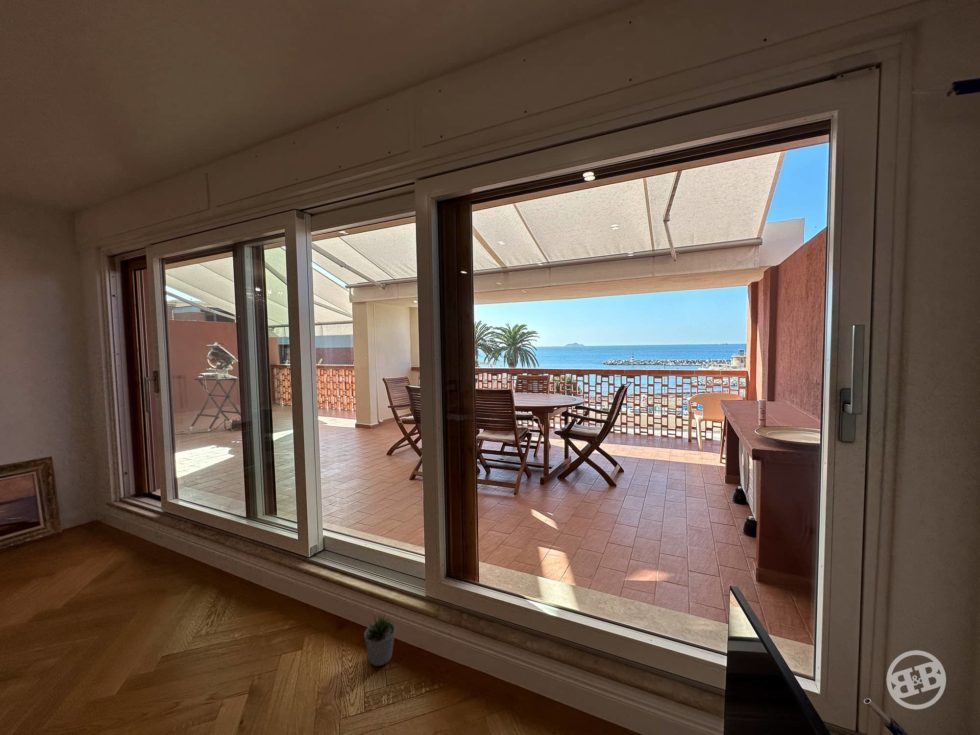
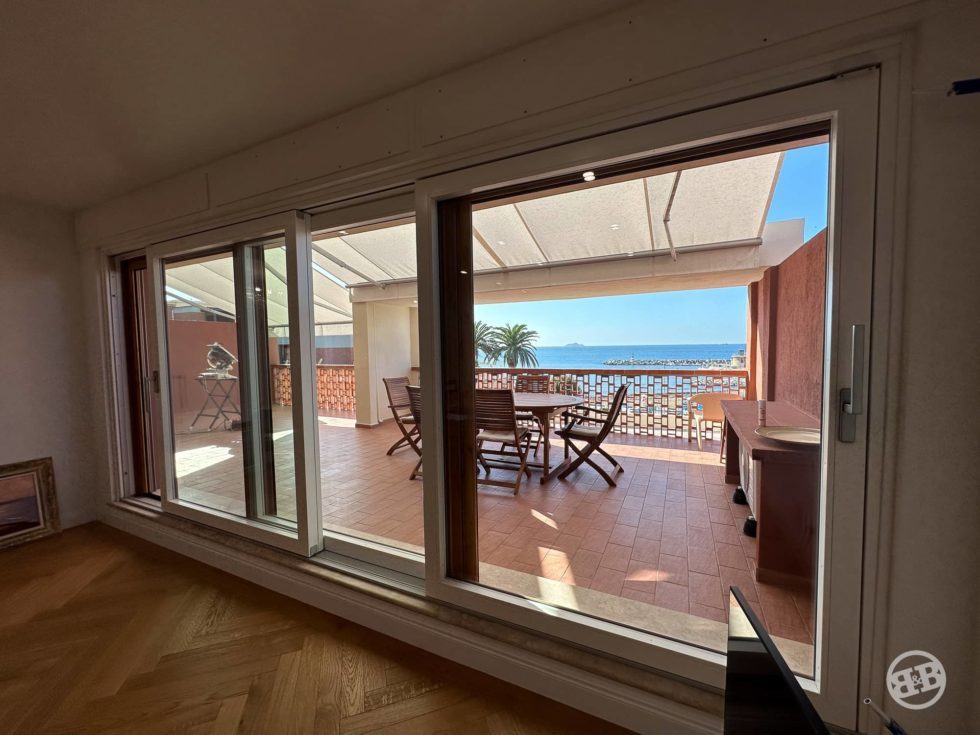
- potted plant [363,612,397,667]
